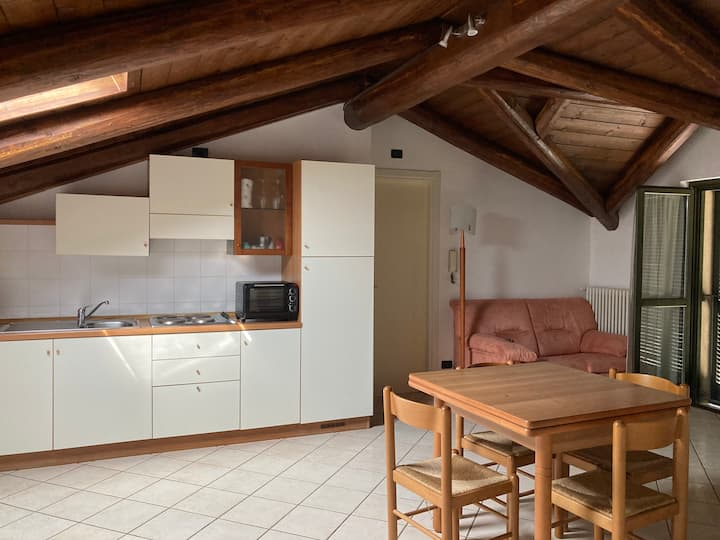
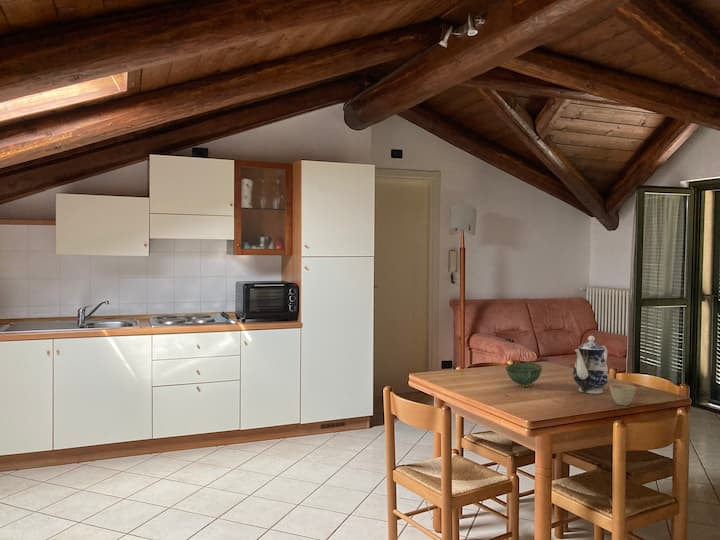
+ bowl [504,361,543,388]
+ flower pot [609,384,637,407]
+ teapot [572,335,610,395]
